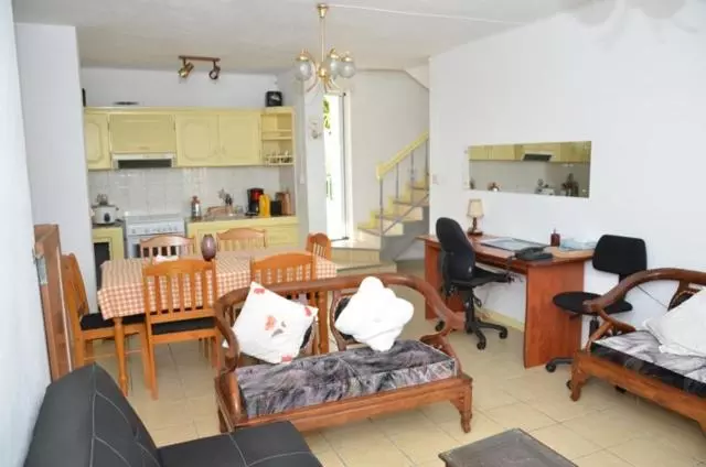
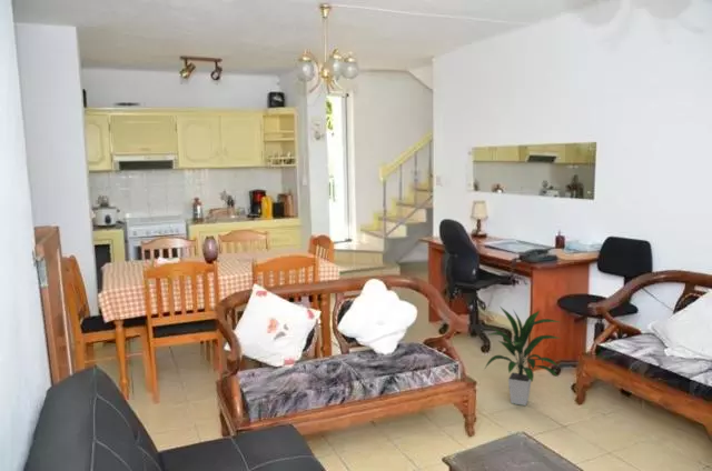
+ indoor plant [483,304,561,407]
